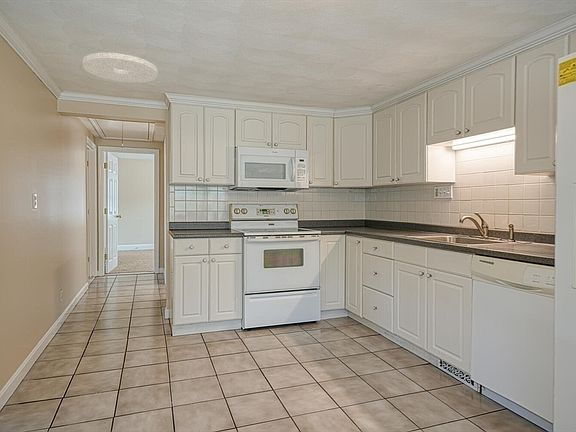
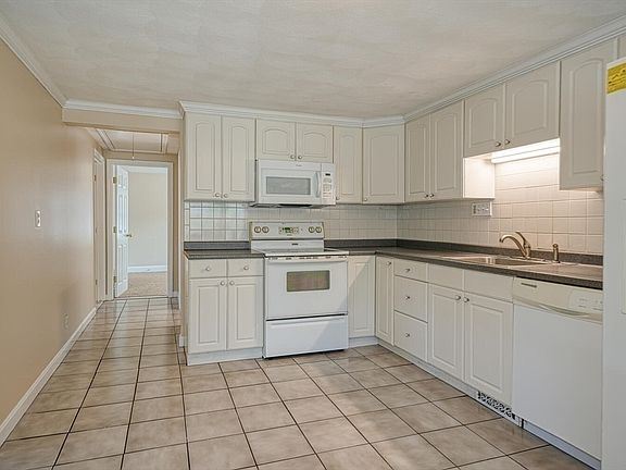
- ceiling light [82,52,159,84]
